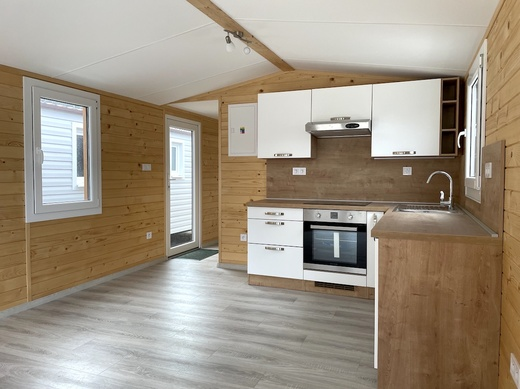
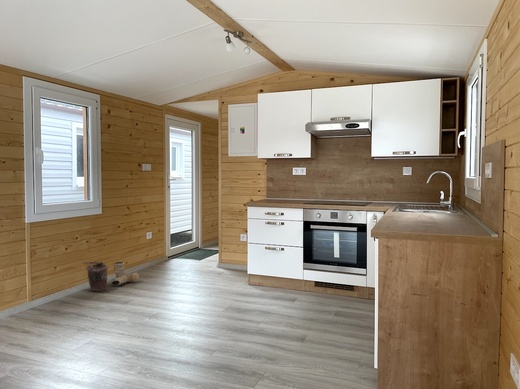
+ boots [110,261,140,287]
+ bucket [82,261,109,292]
